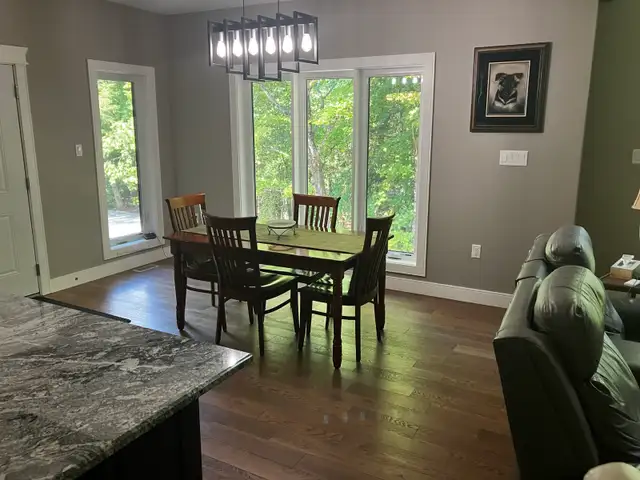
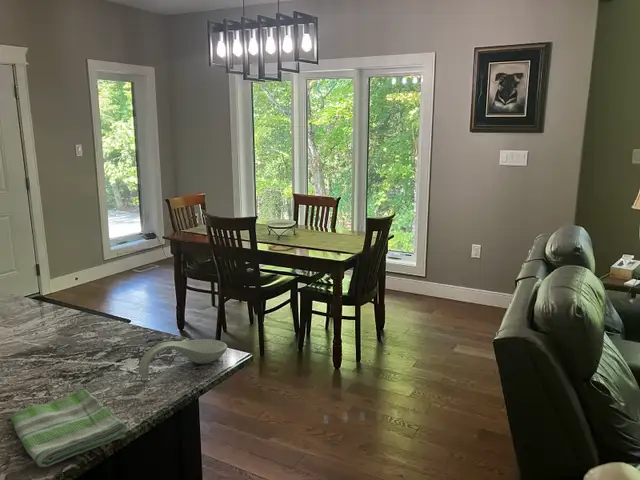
+ dish towel [9,388,129,468]
+ spoon rest [137,338,228,380]
